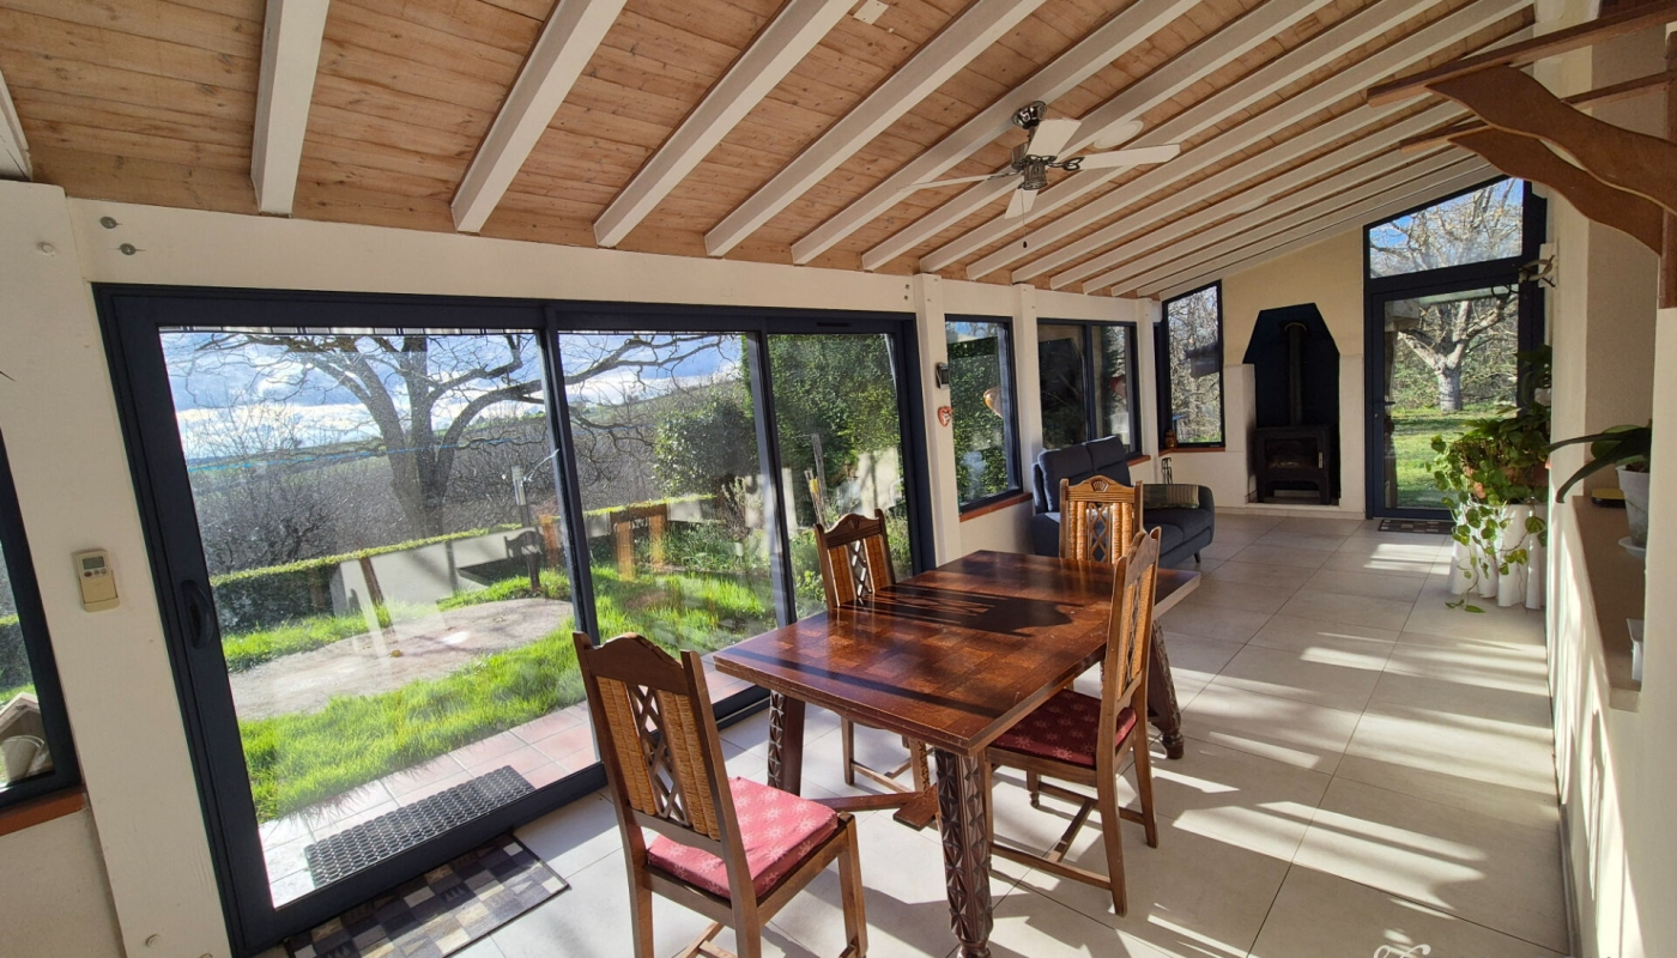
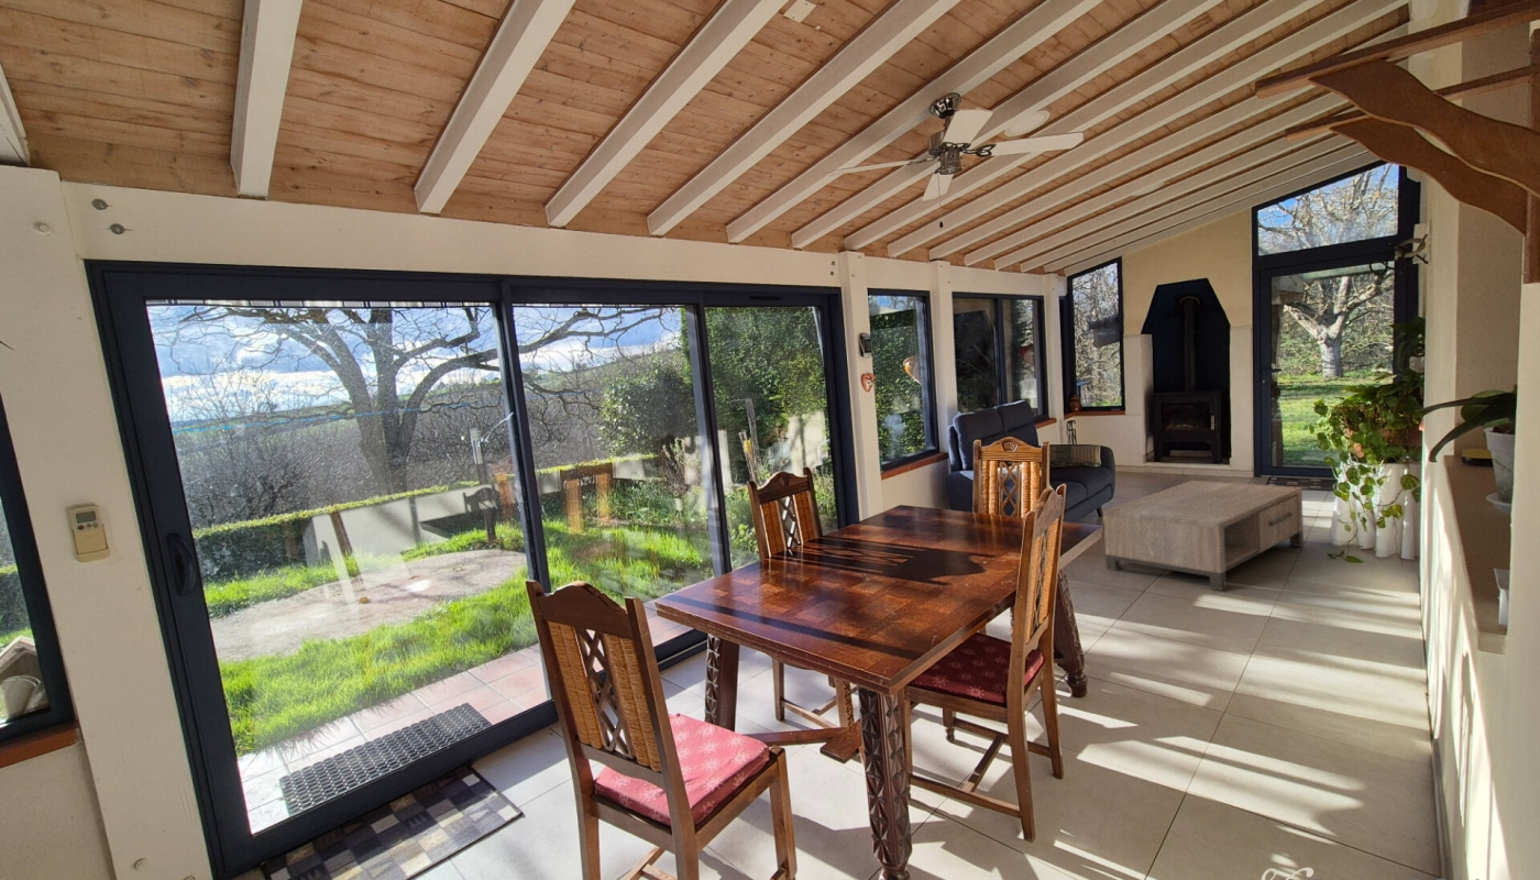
+ coffee table [1102,480,1305,592]
